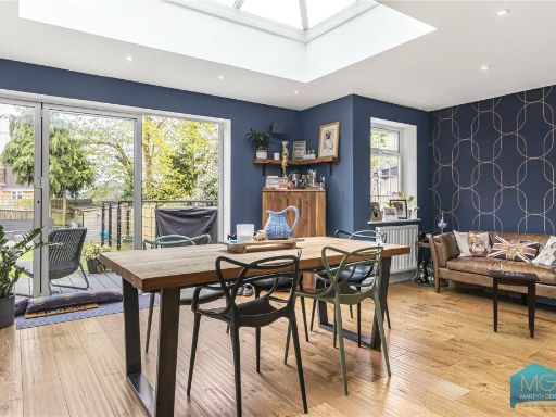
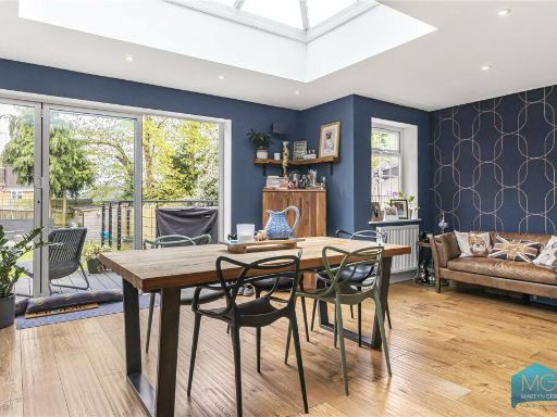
- side table [488,269,542,339]
